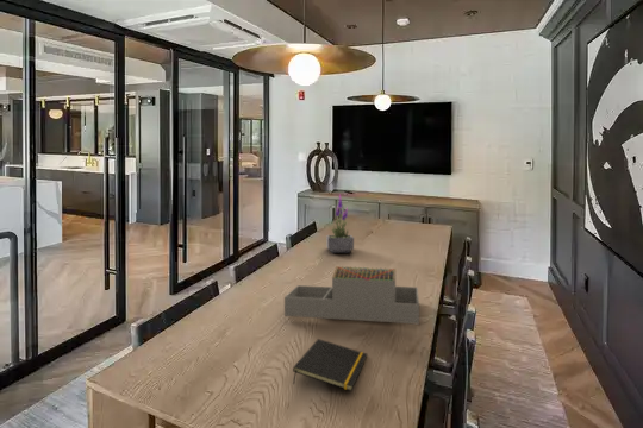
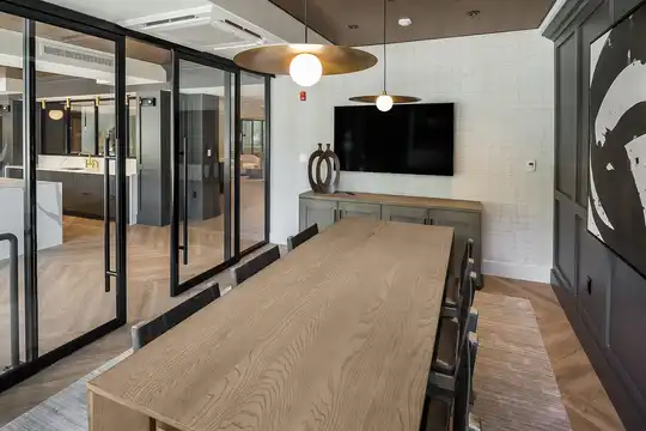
- potted plant [325,193,355,253]
- architectural model [283,265,420,326]
- notepad [292,338,368,392]
